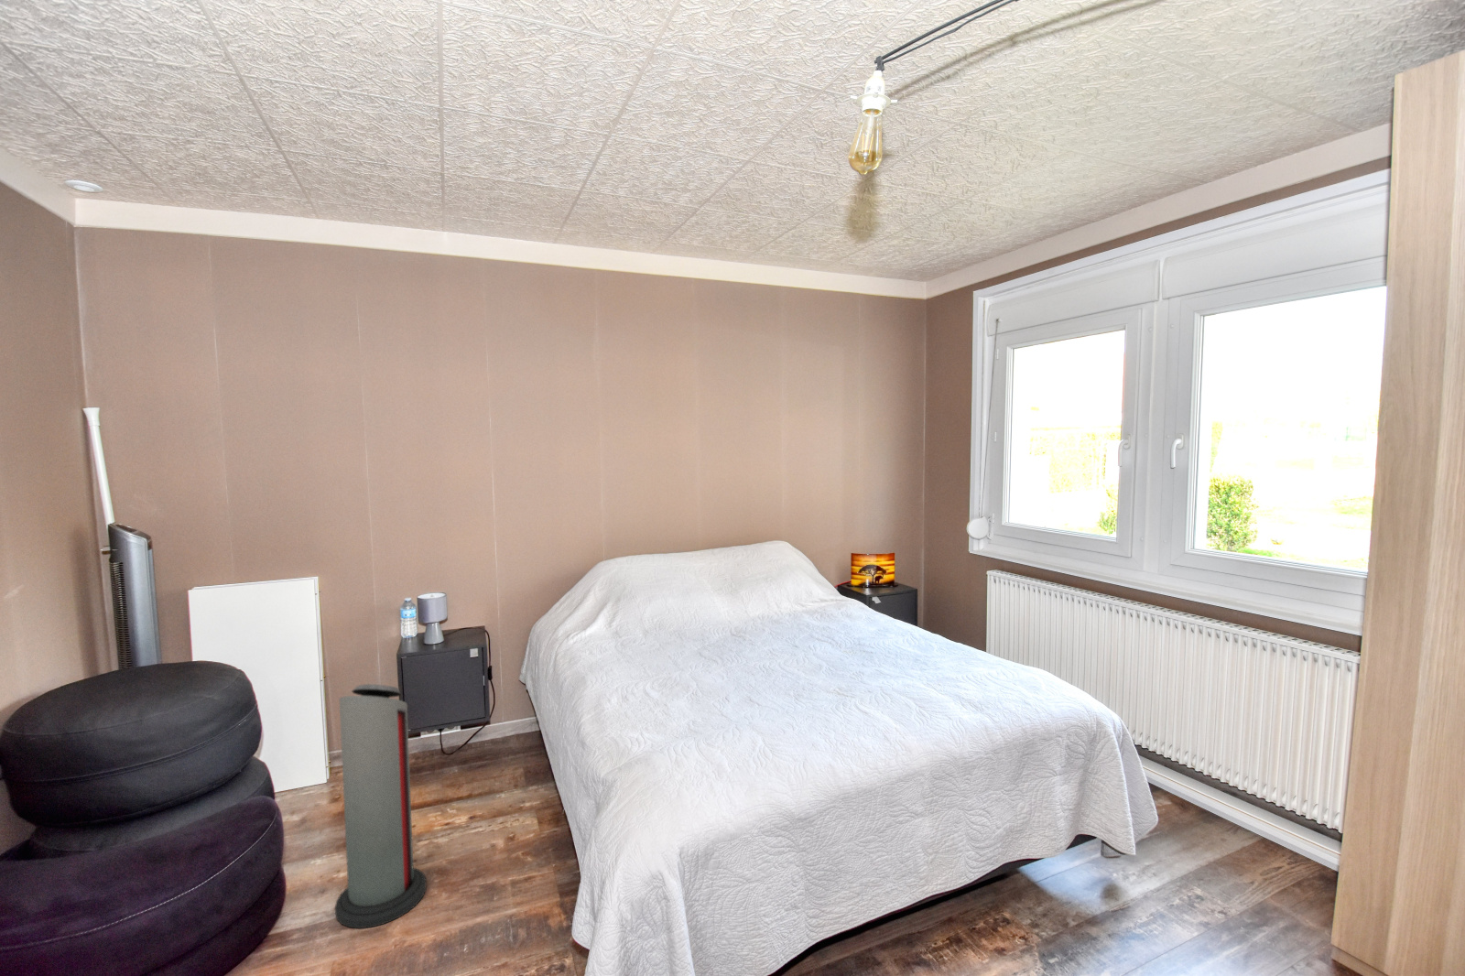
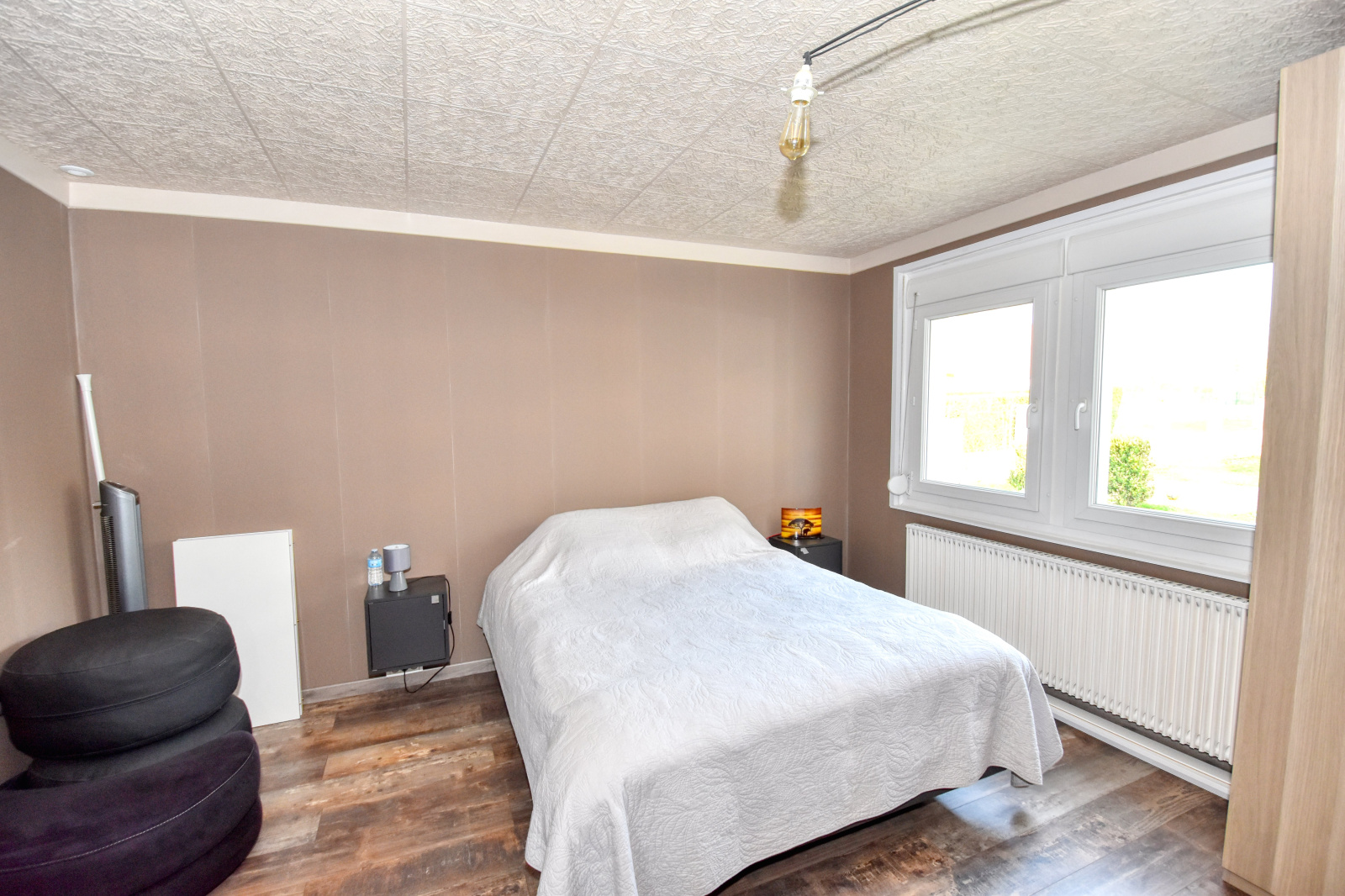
- air purifier [334,683,428,929]
